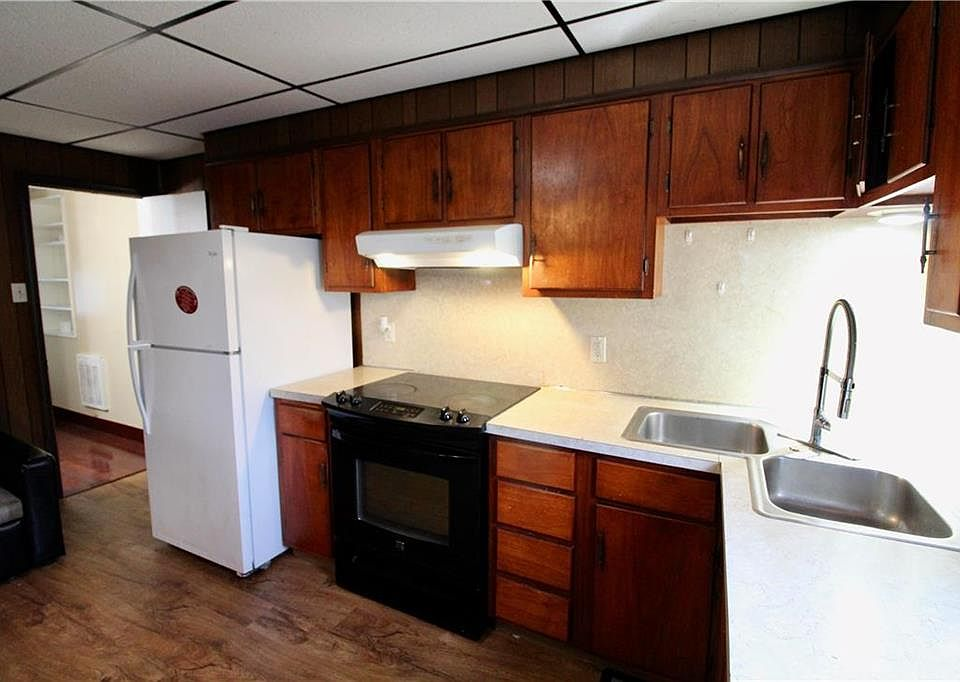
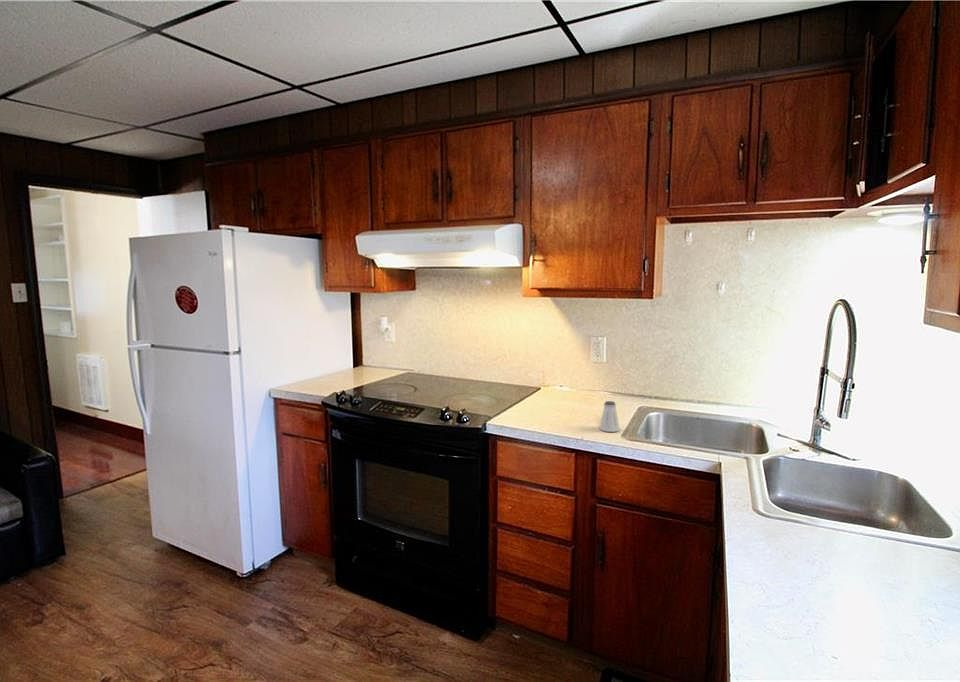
+ saltshaker [599,400,621,433]
